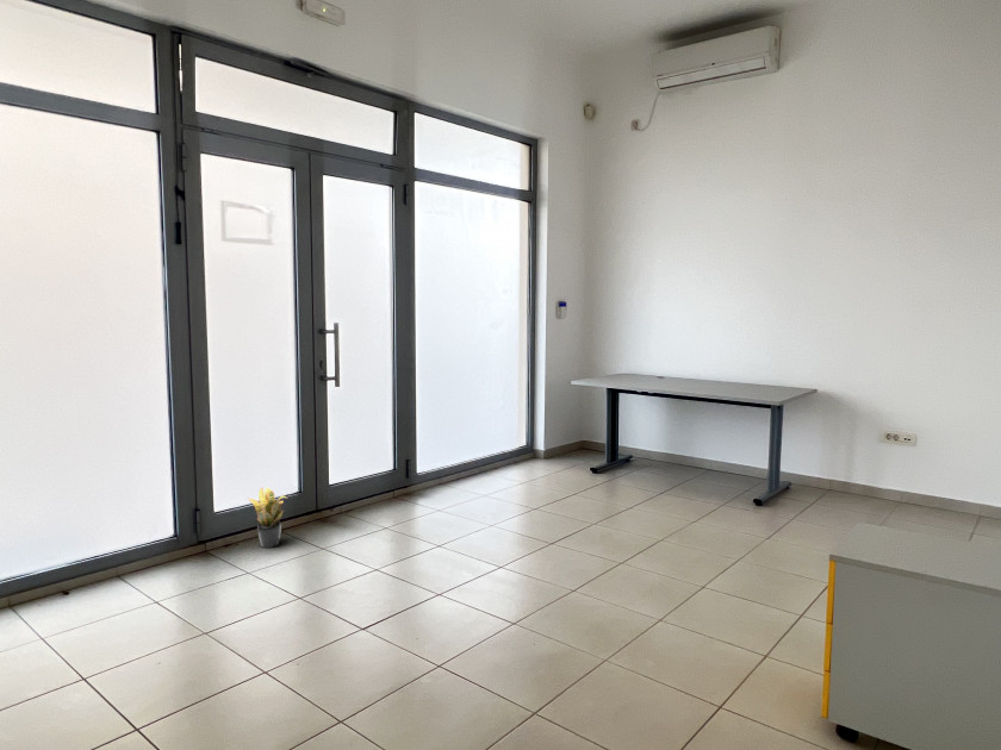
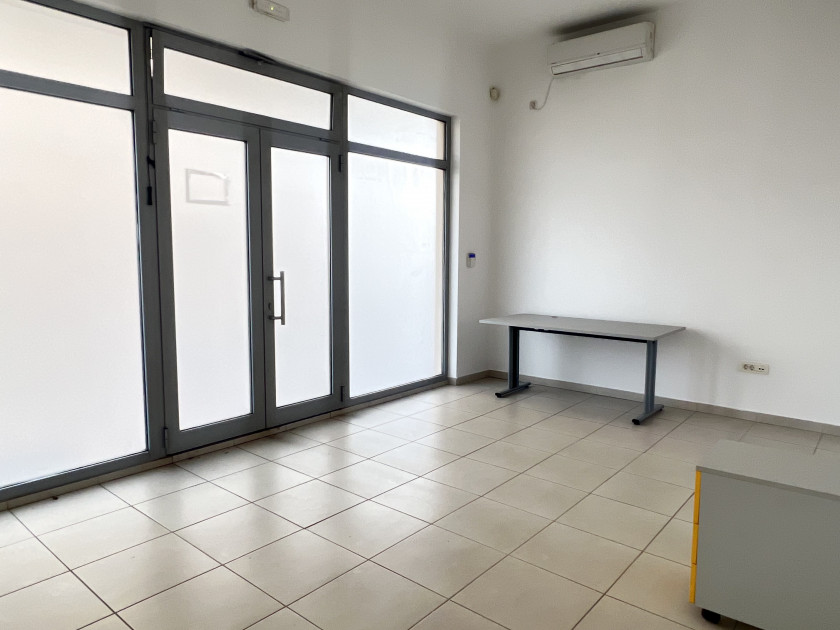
- potted plant [248,486,287,549]
